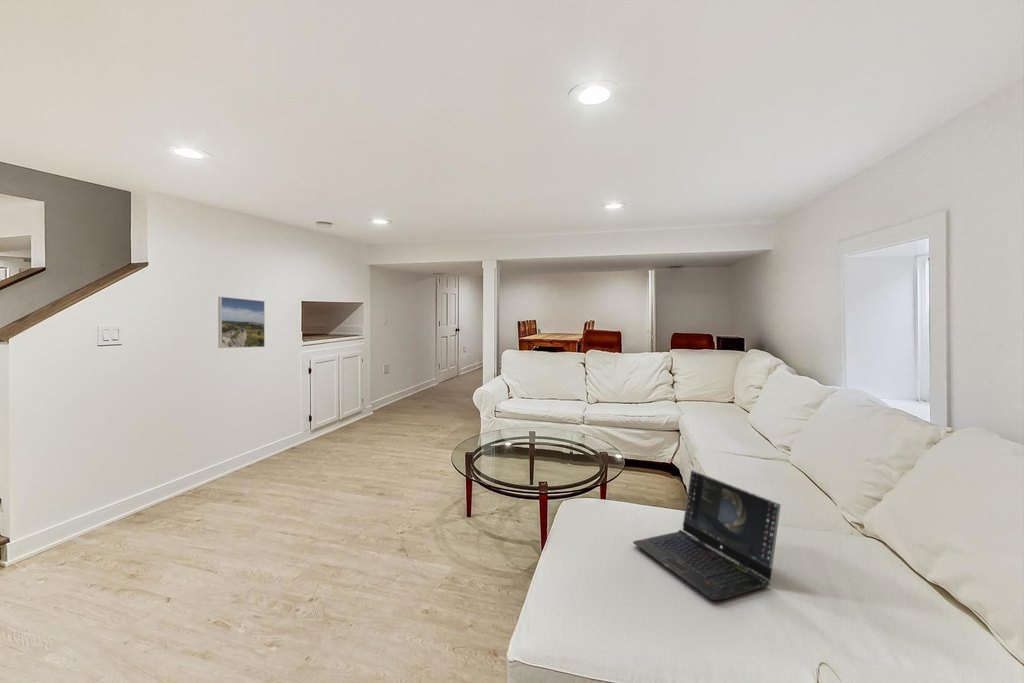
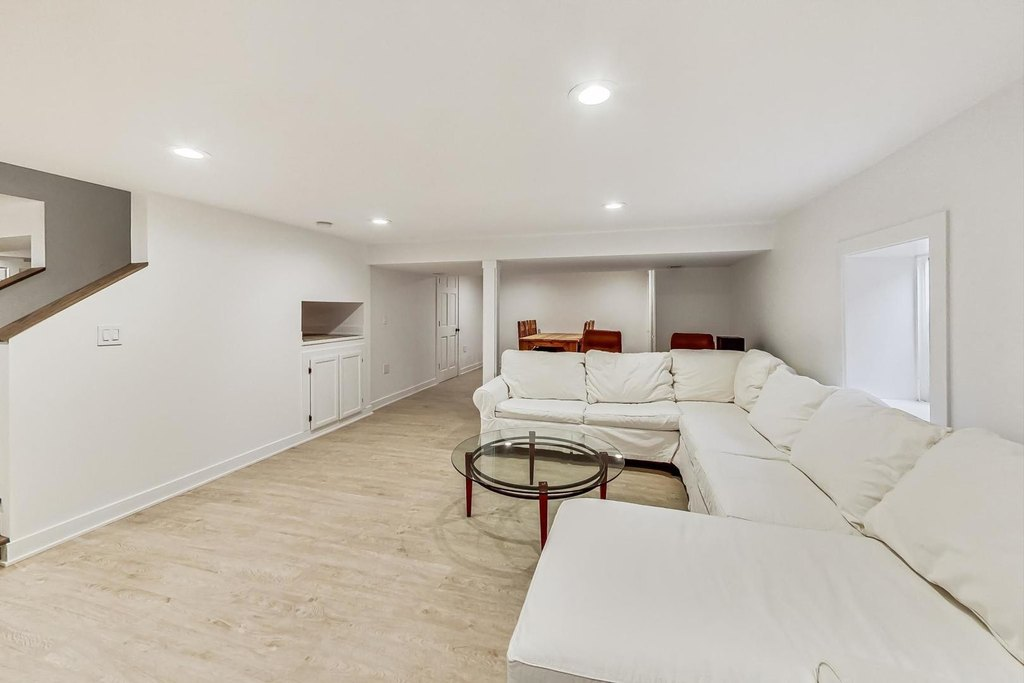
- laptop computer [632,469,782,601]
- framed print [217,296,266,349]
